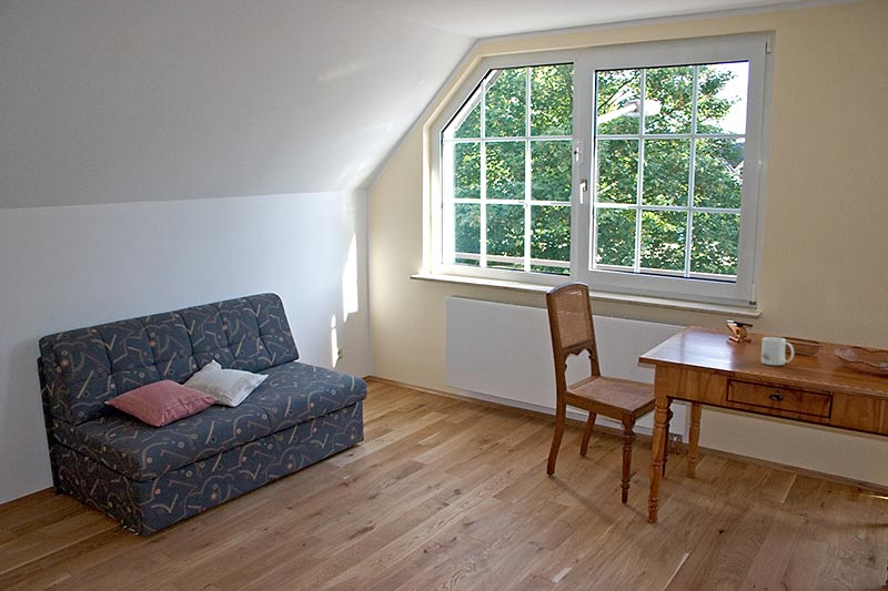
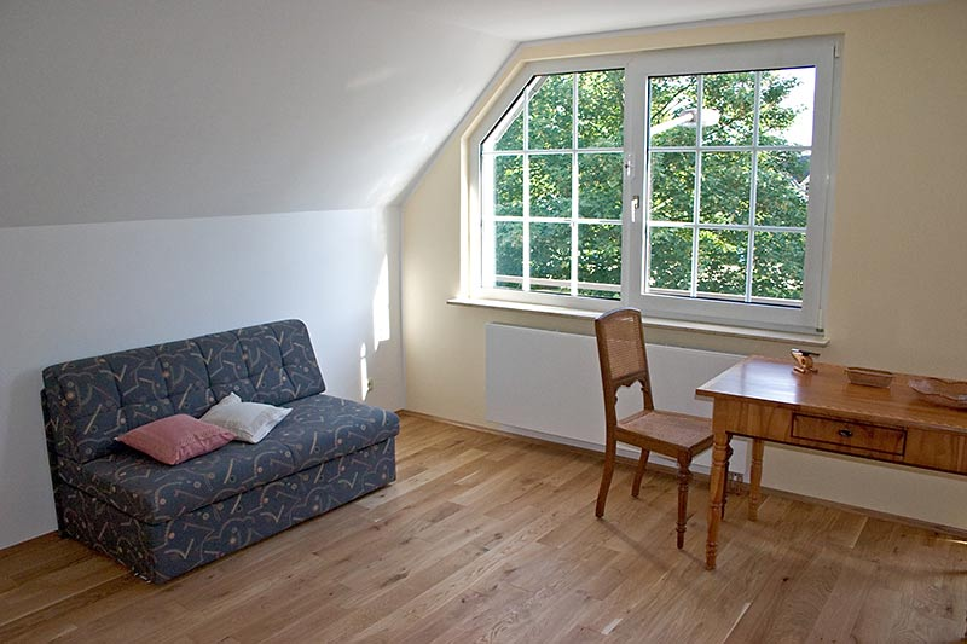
- mug [760,336,795,366]
